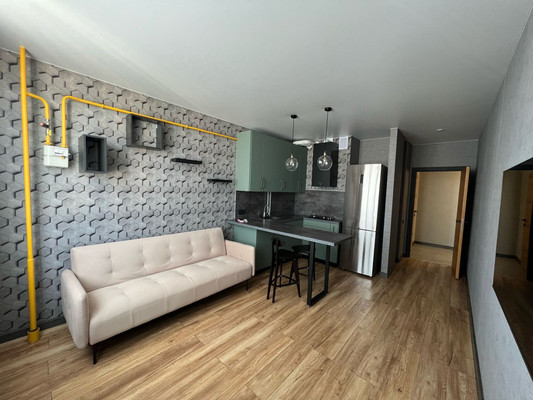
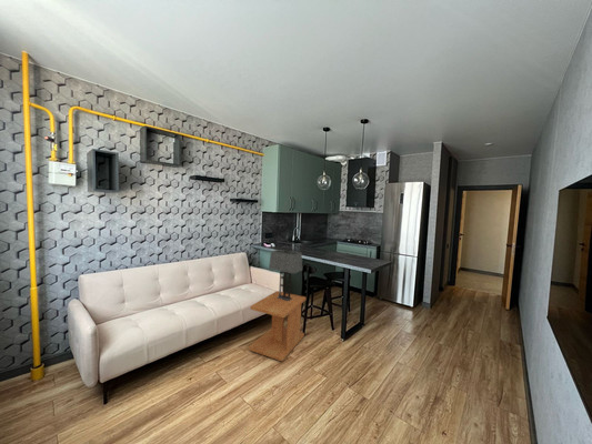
+ side table [248,290,307,362]
+ table lamp [268,249,303,301]
